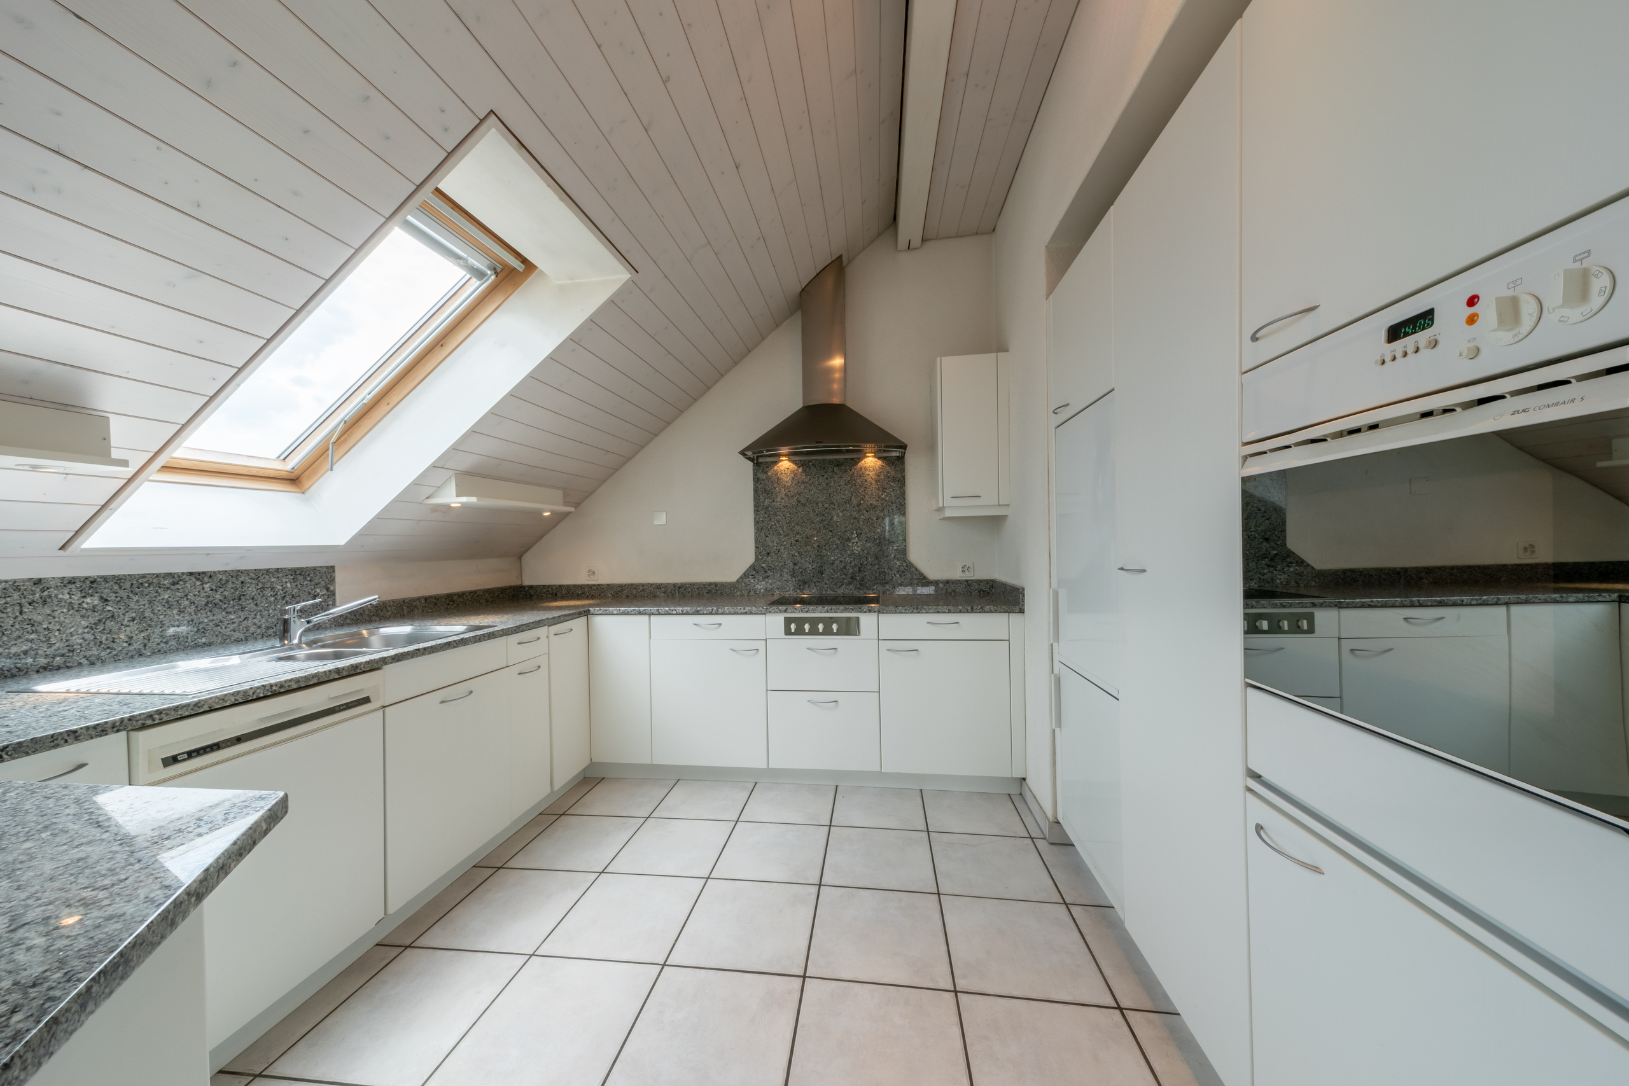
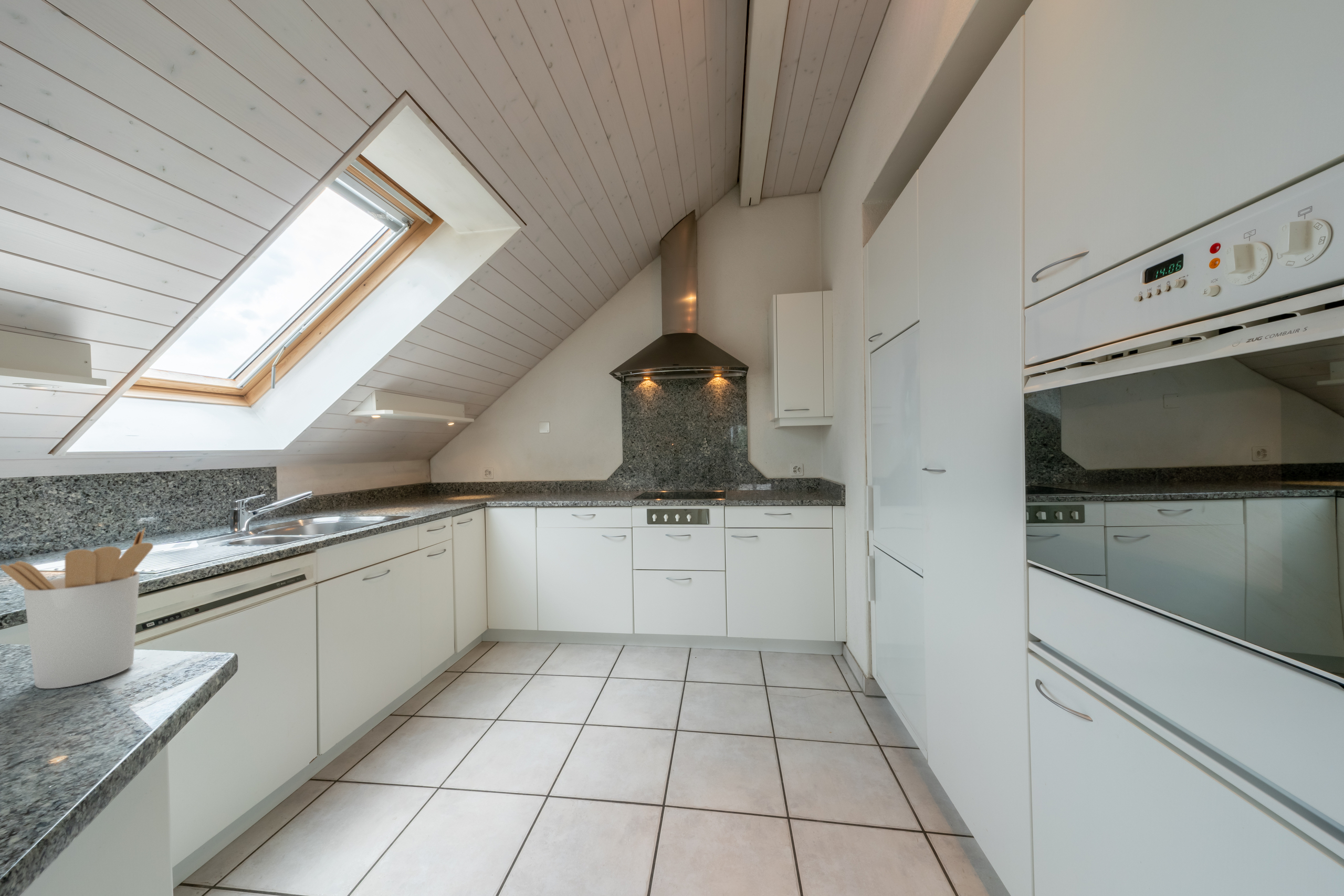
+ utensil holder [0,527,154,689]
